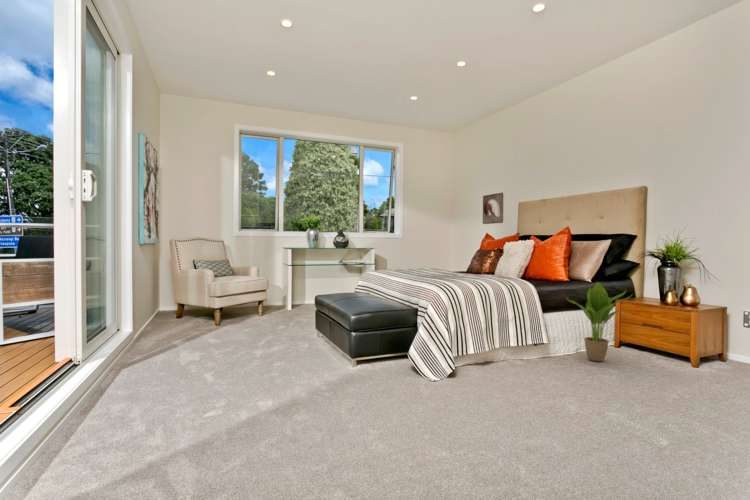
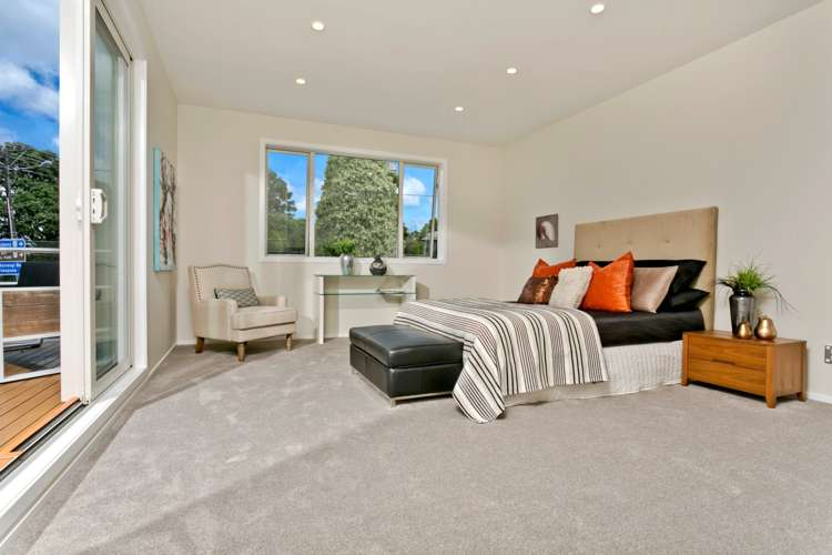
- potted plant [565,281,634,362]
